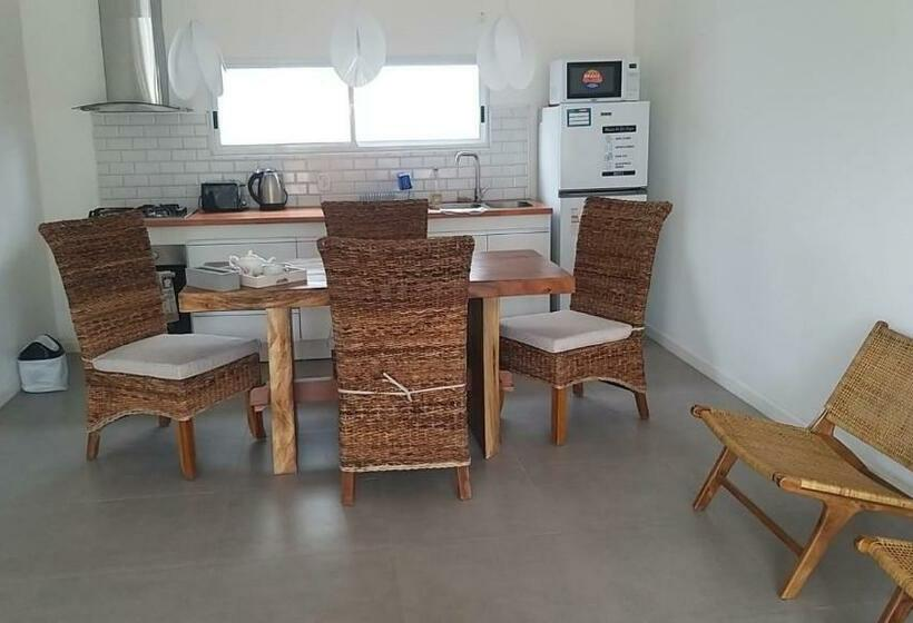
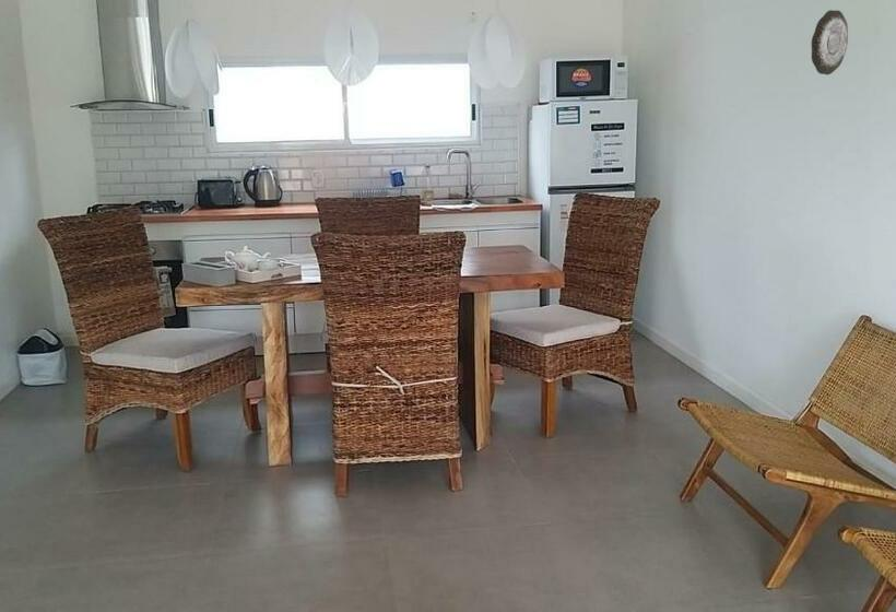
+ decorative plate [811,9,849,75]
